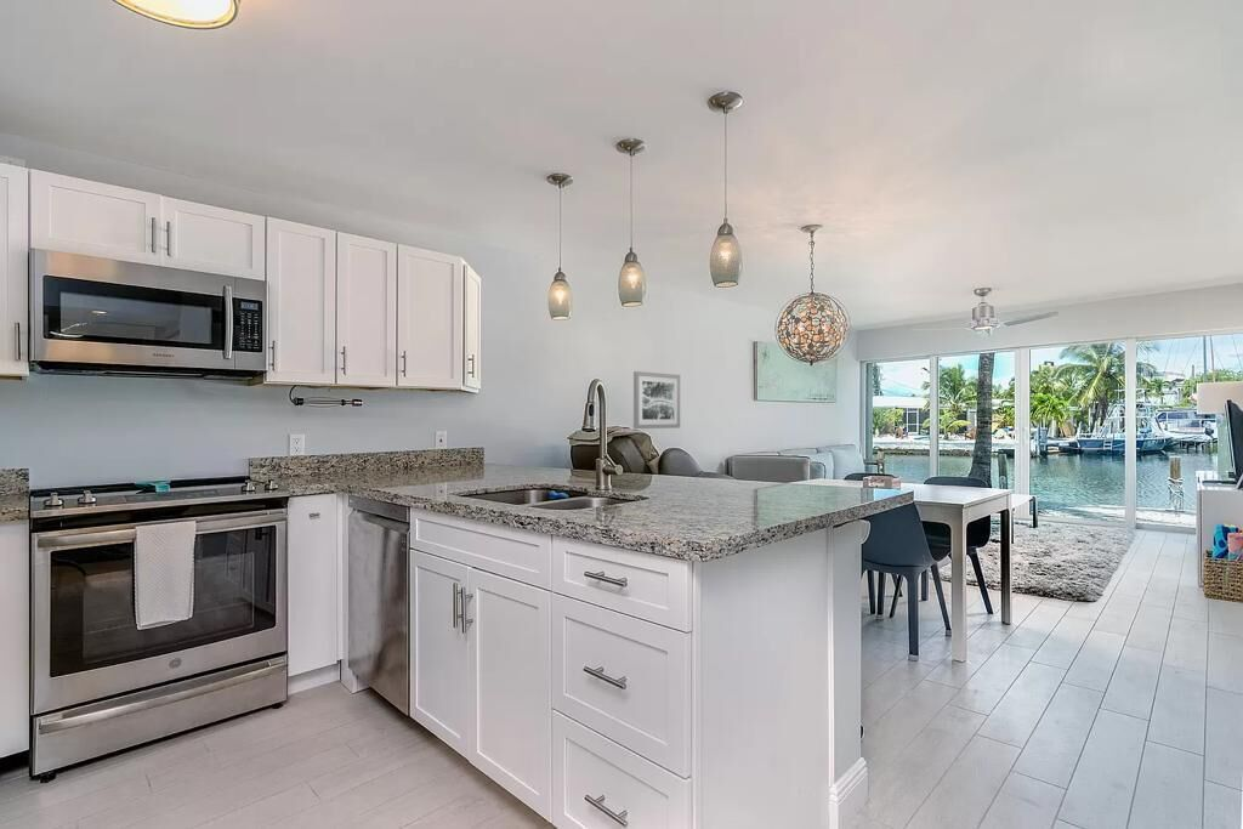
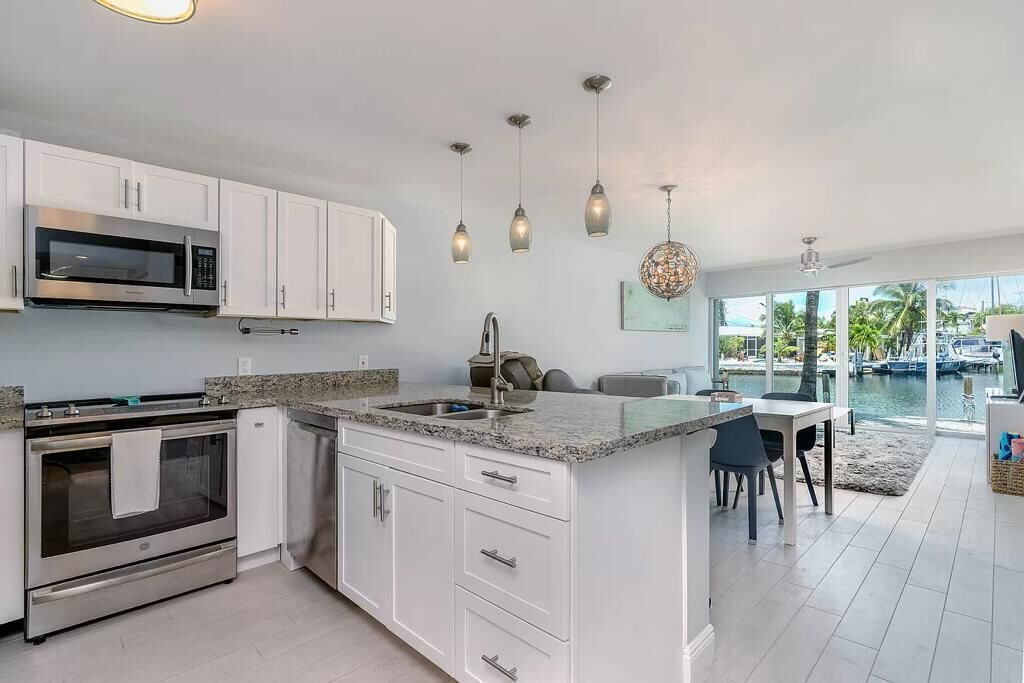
- wall art [632,370,681,430]
